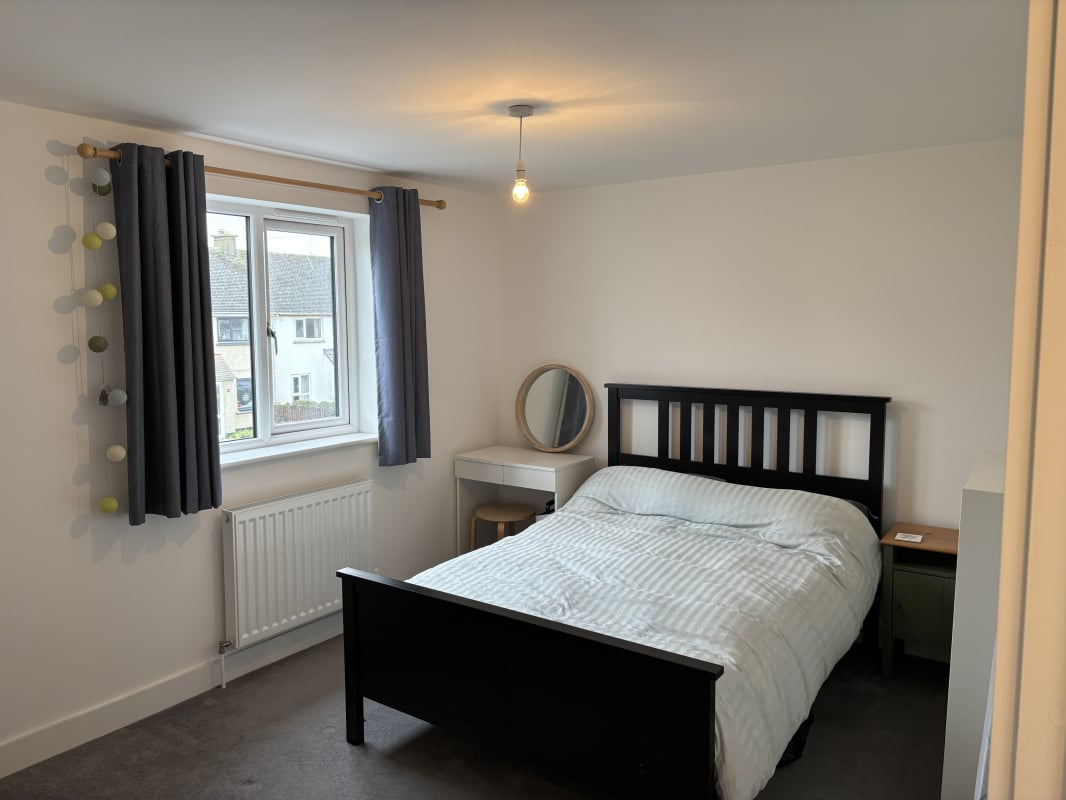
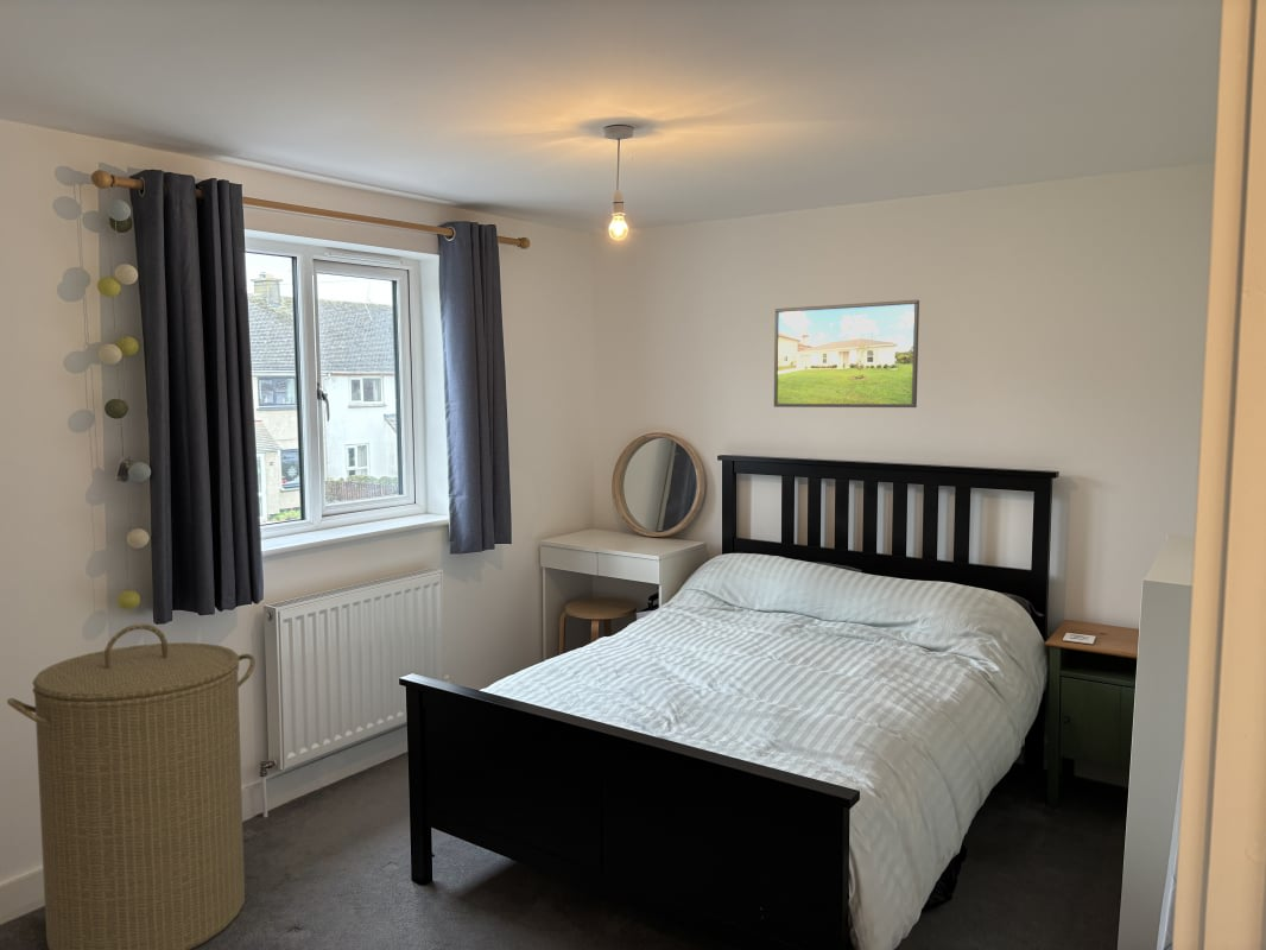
+ laundry hamper [6,623,257,950]
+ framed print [773,299,920,408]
